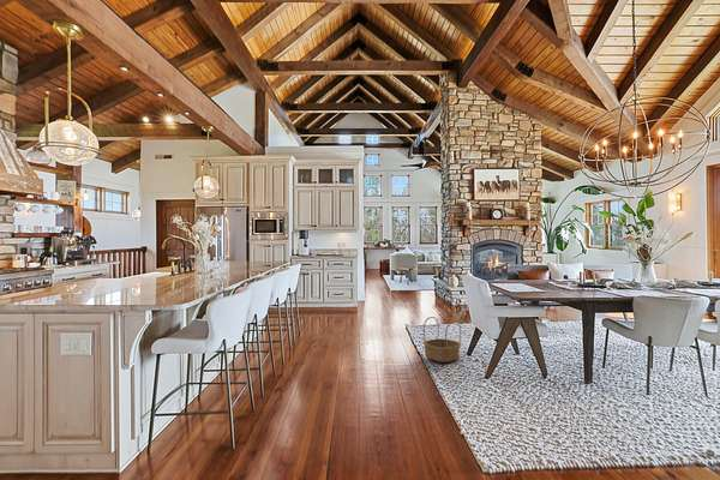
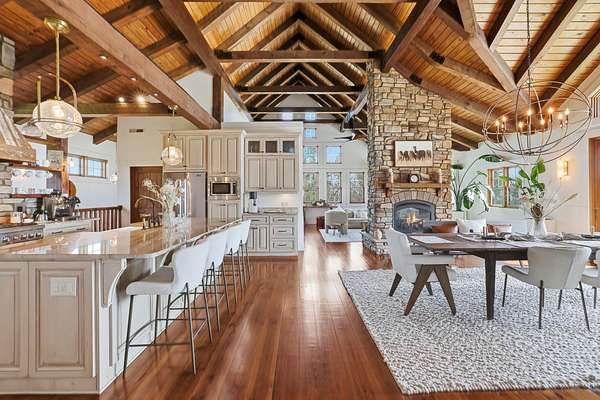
- basket [422,316,462,364]
